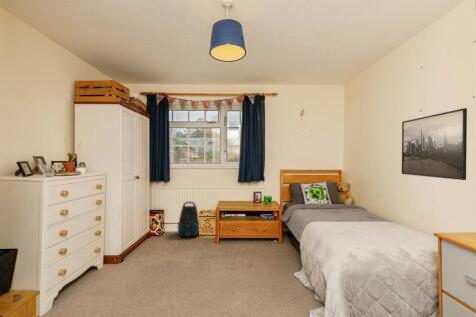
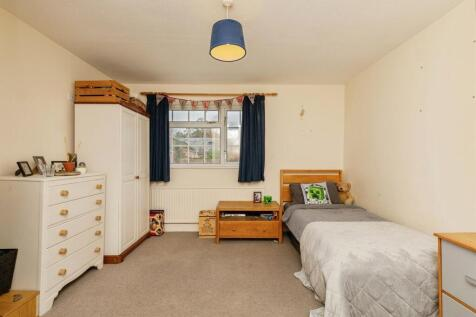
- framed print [401,107,468,181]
- vacuum cleaner [177,201,200,238]
